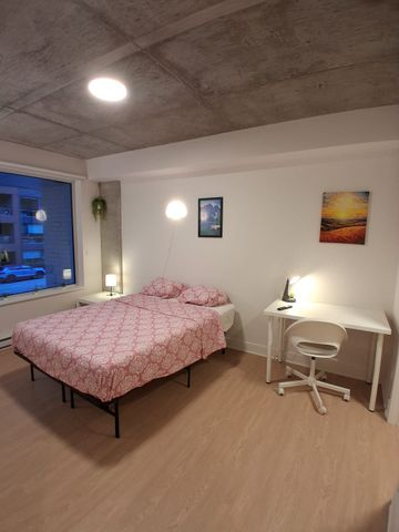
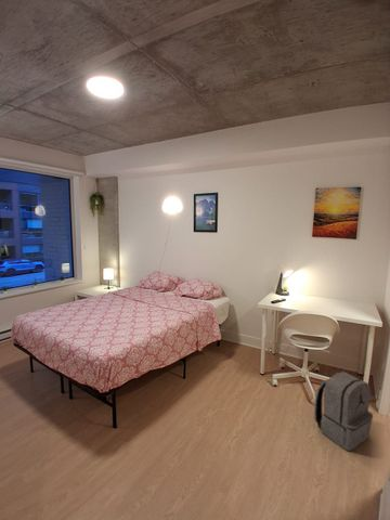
+ backpack [313,370,374,452]
